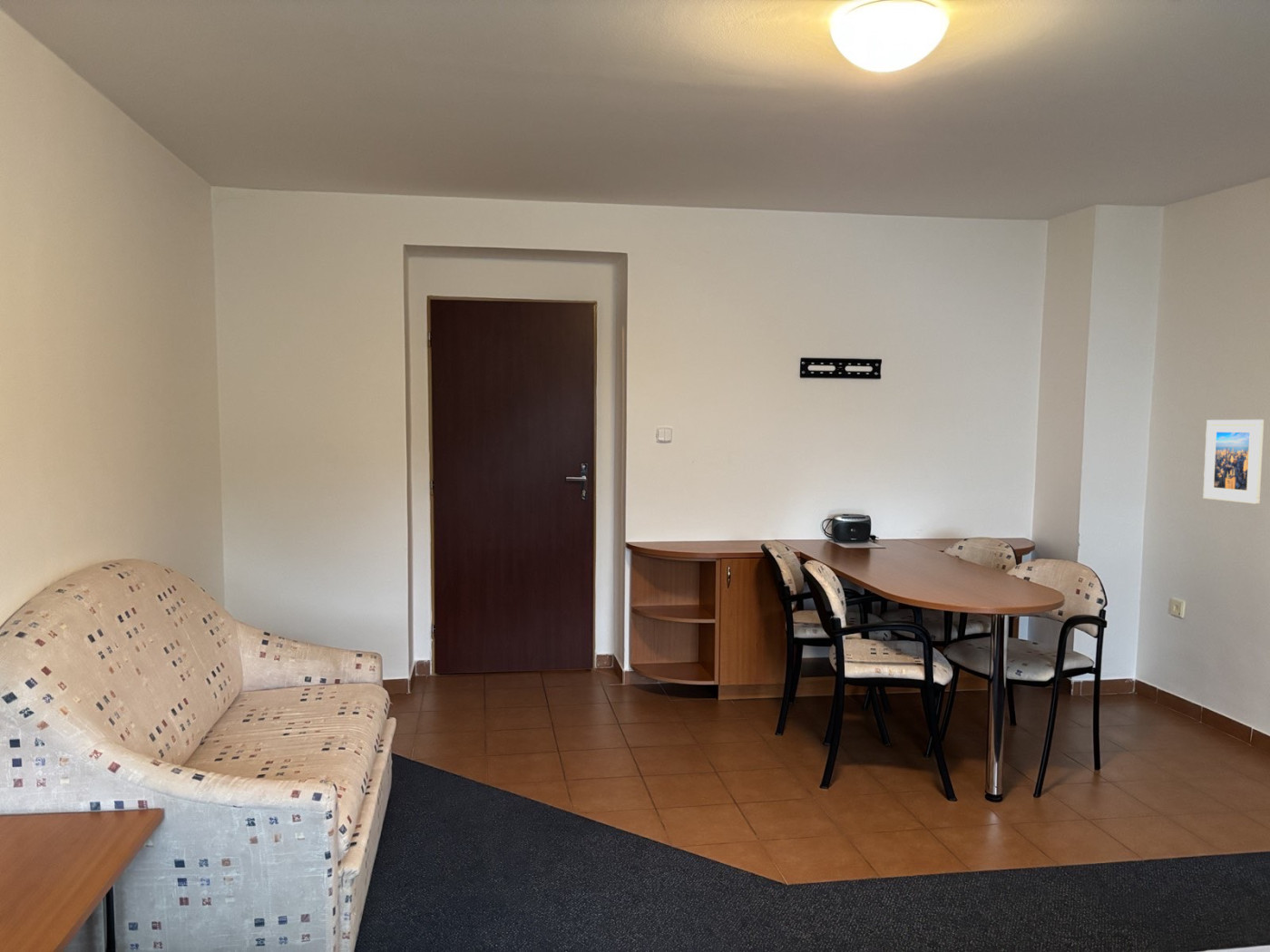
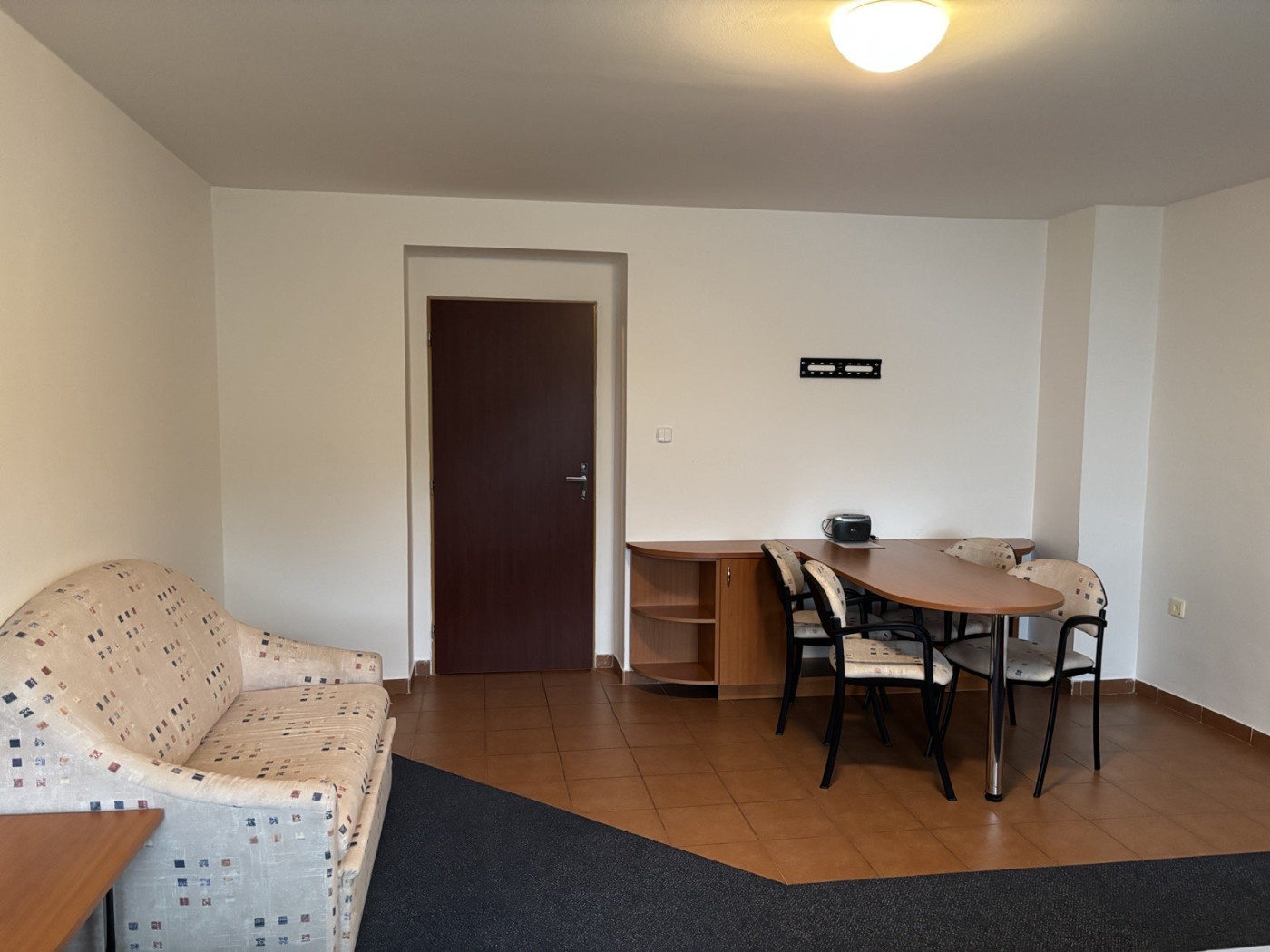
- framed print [1202,419,1265,505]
